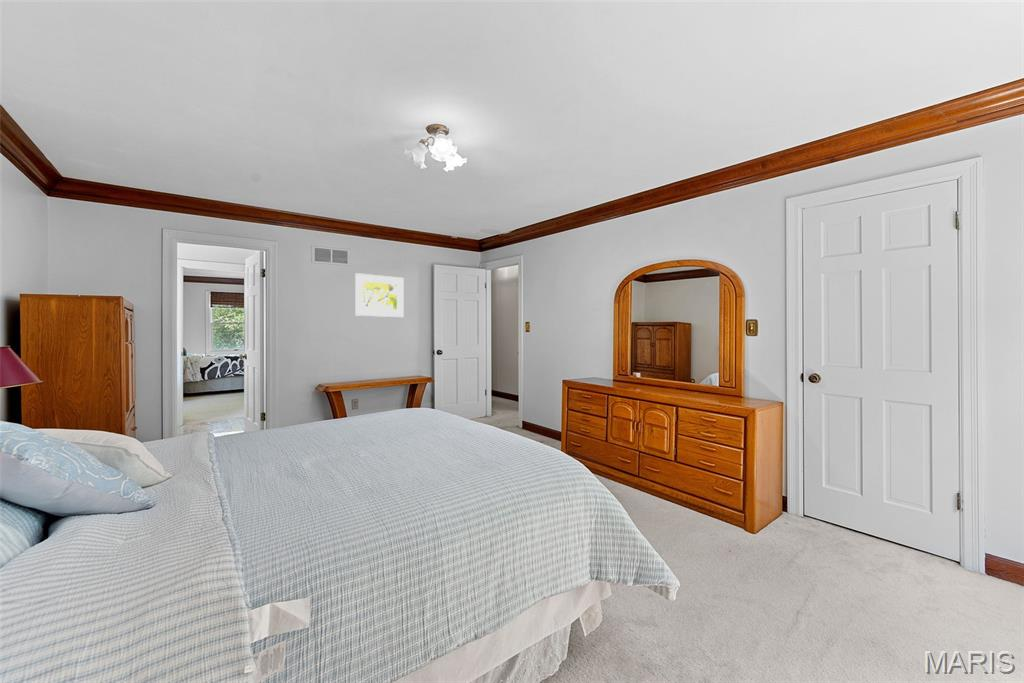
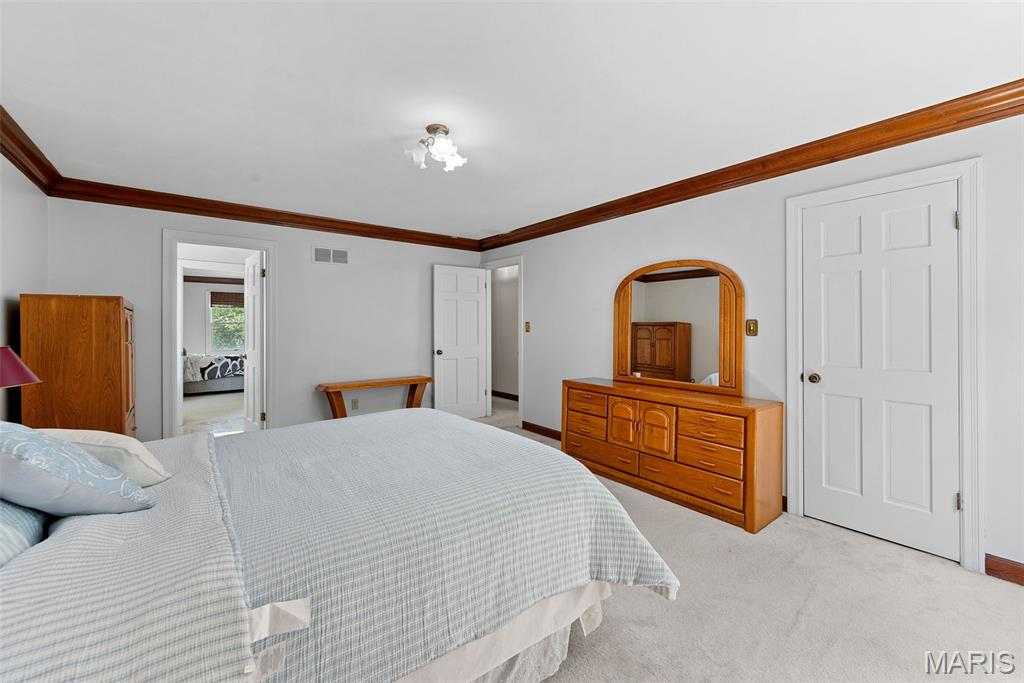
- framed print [354,272,405,318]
